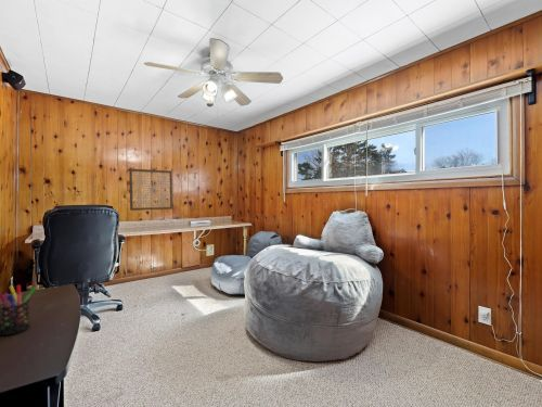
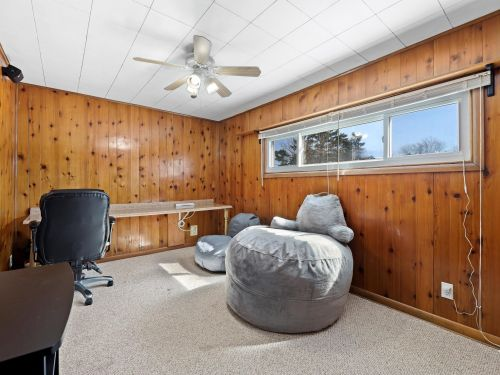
- wall art [128,167,173,212]
- pen holder [0,283,37,336]
